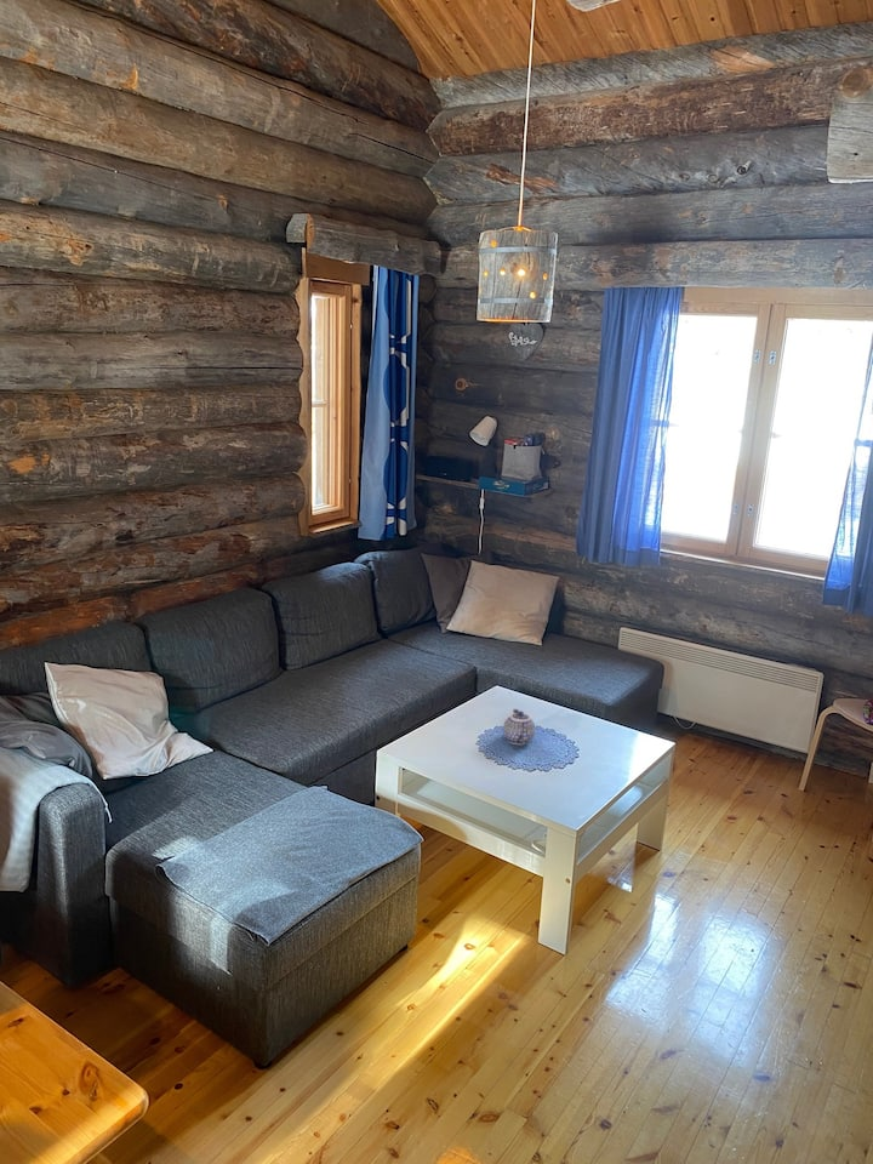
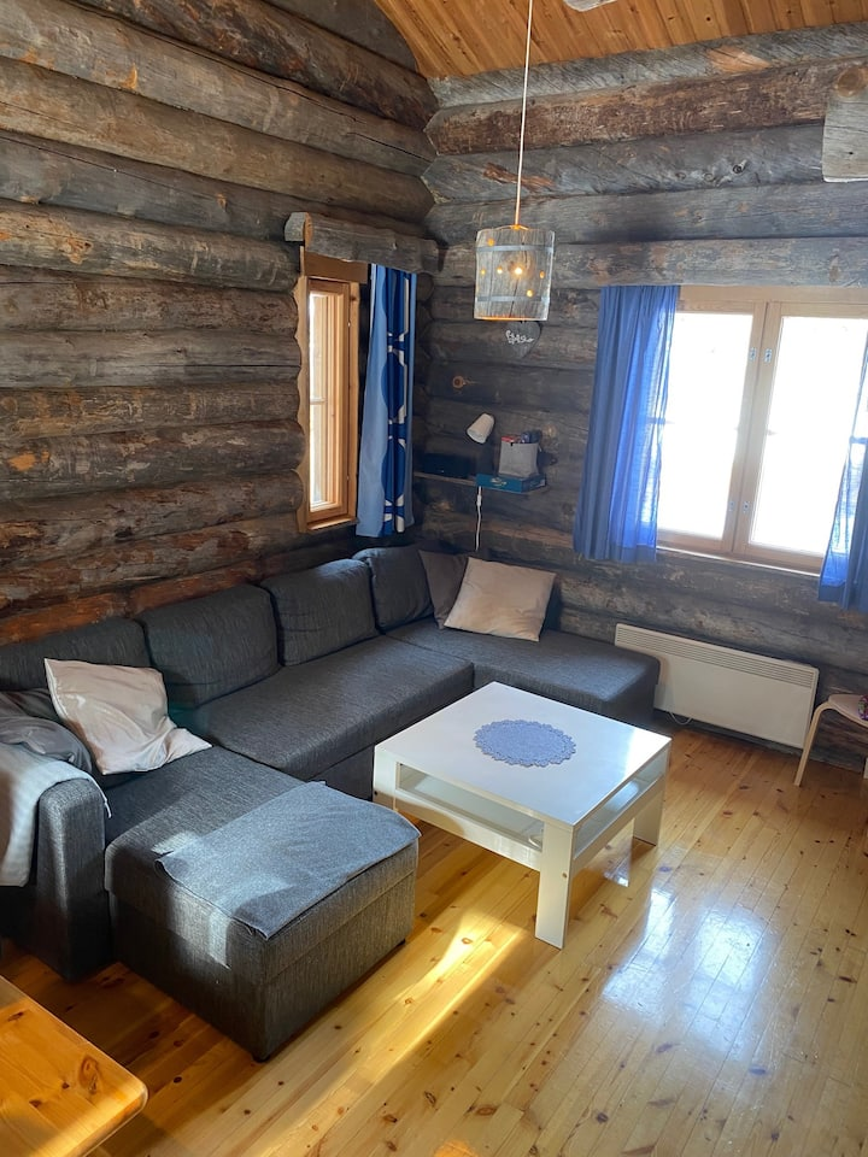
- teapot [502,708,536,746]
